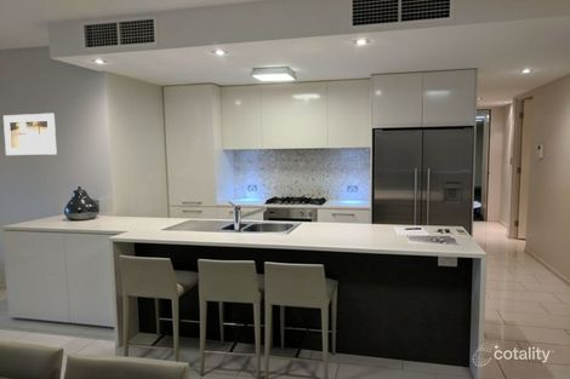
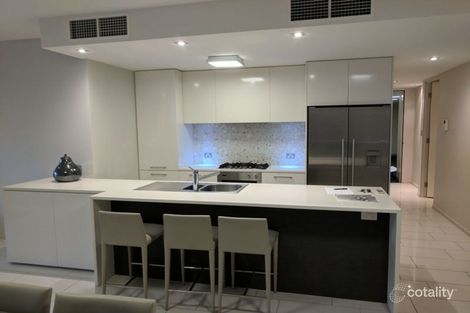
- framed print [2,113,58,156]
